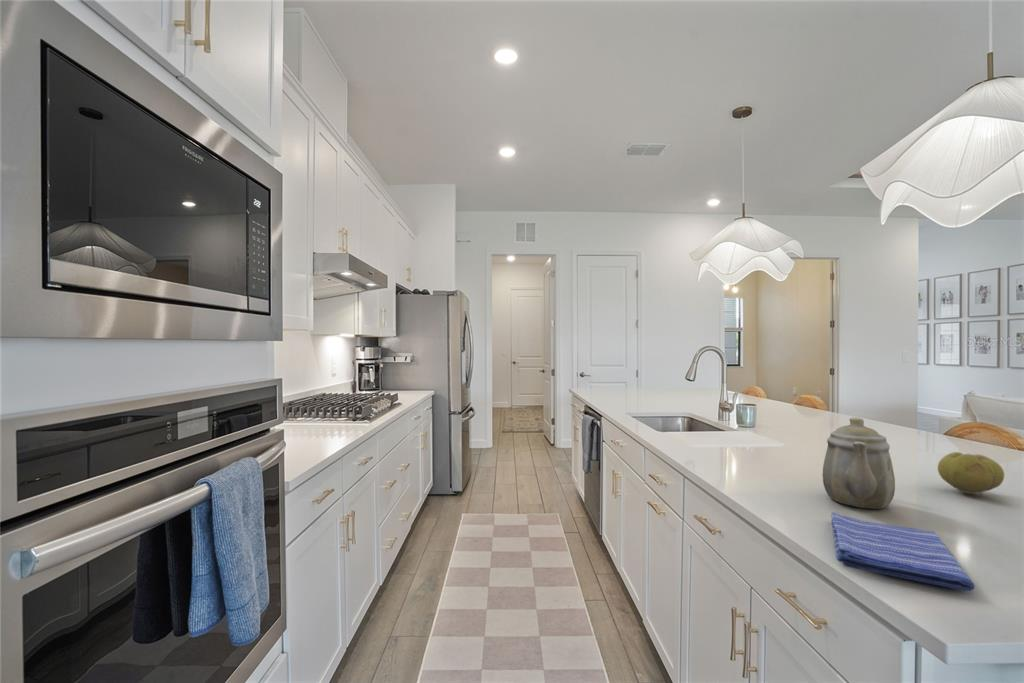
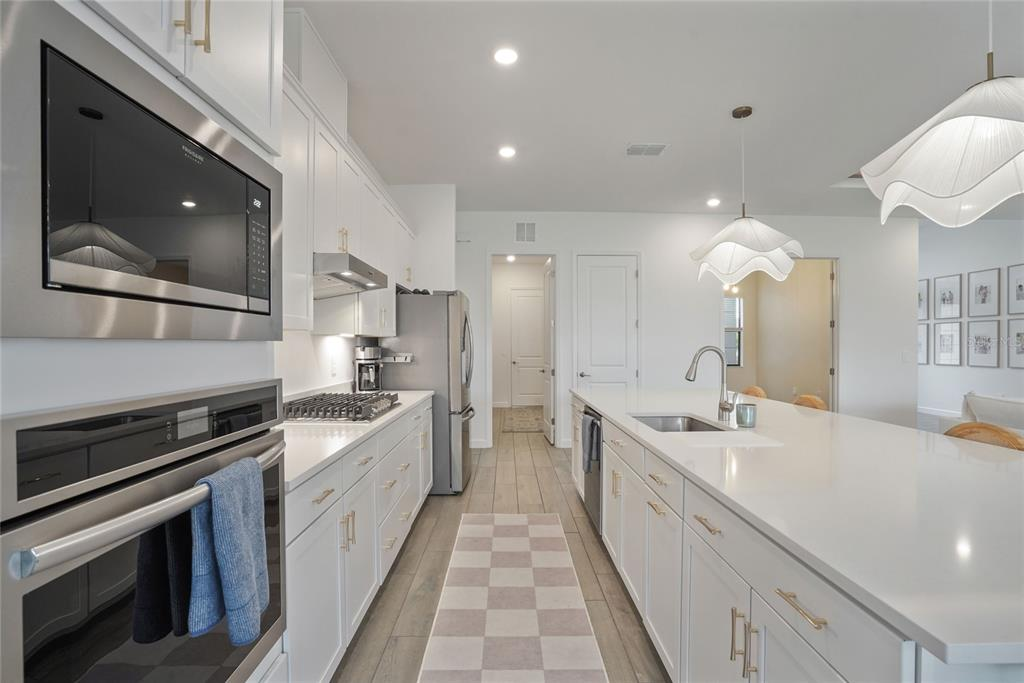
- fruit [937,451,1005,495]
- teapot [822,417,896,510]
- dish towel [830,512,976,592]
